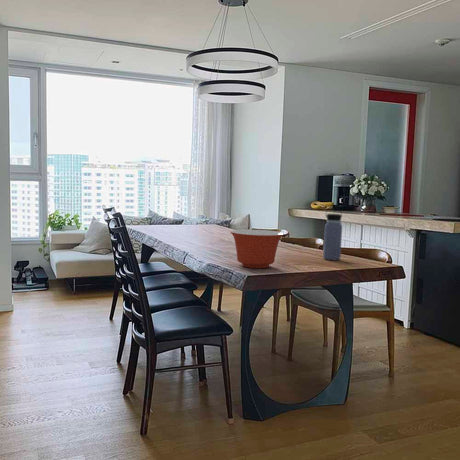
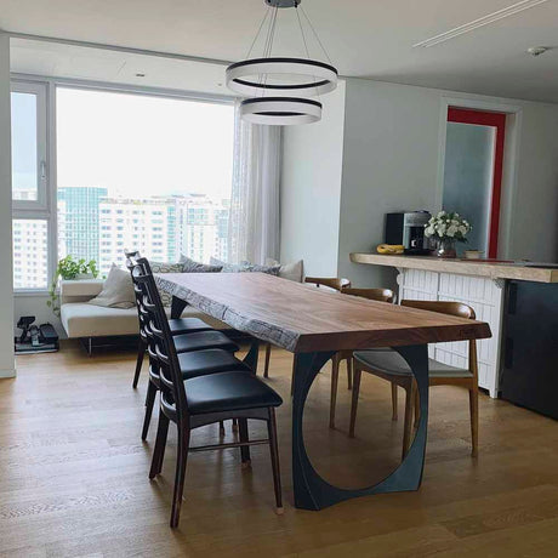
- mixing bowl [229,229,284,269]
- water bottle [322,206,343,261]
